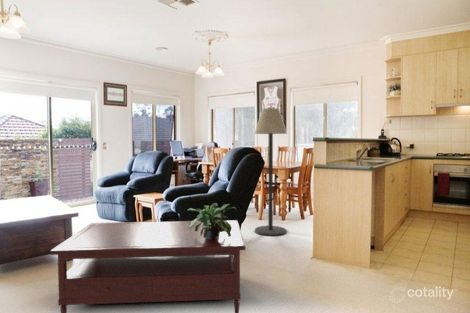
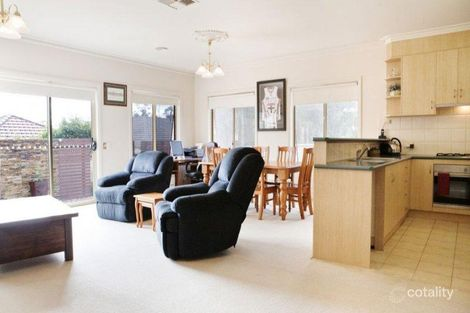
- floor lamp [253,107,288,237]
- potted plant [187,202,238,239]
- coffee table [49,219,246,313]
